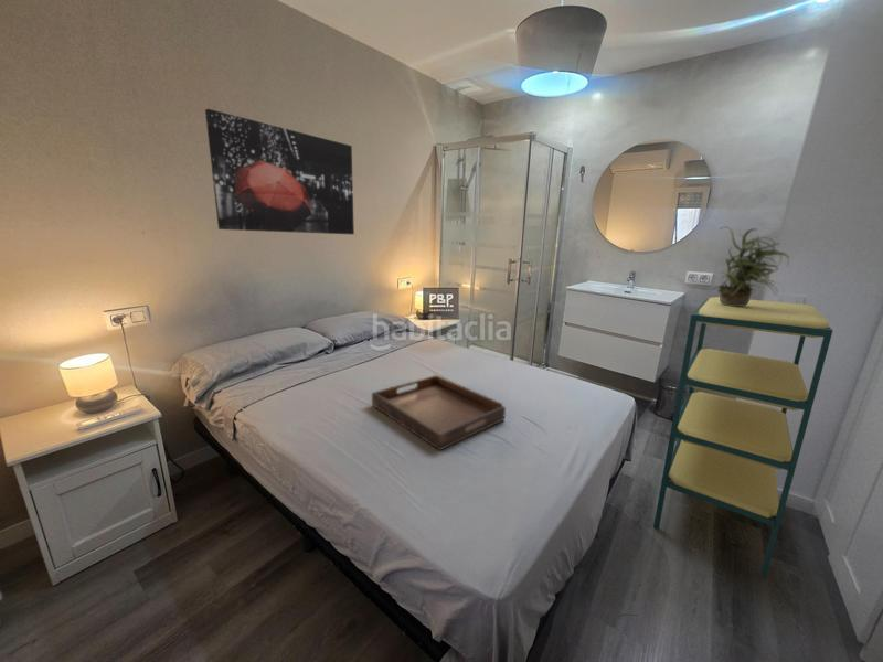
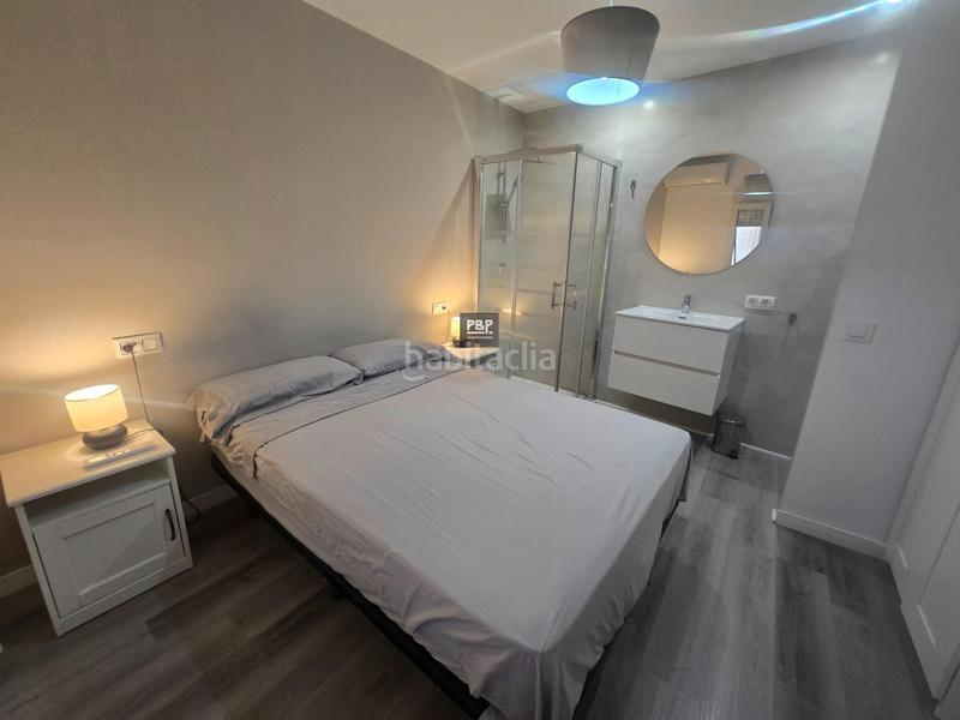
- shelving unit [652,296,834,578]
- potted plant [710,225,790,306]
- wall art [204,108,355,235]
- serving tray [371,374,507,451]
